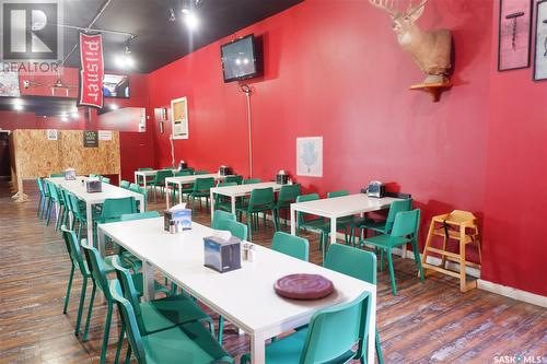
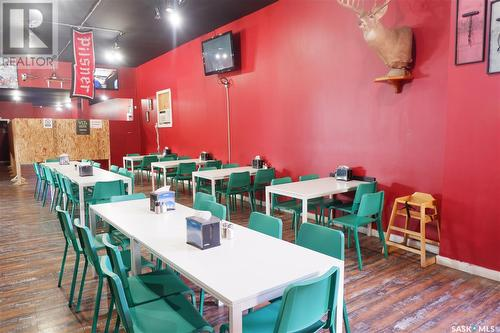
- wall art [295,136,324,178]
- plate [272,272,335,300]
